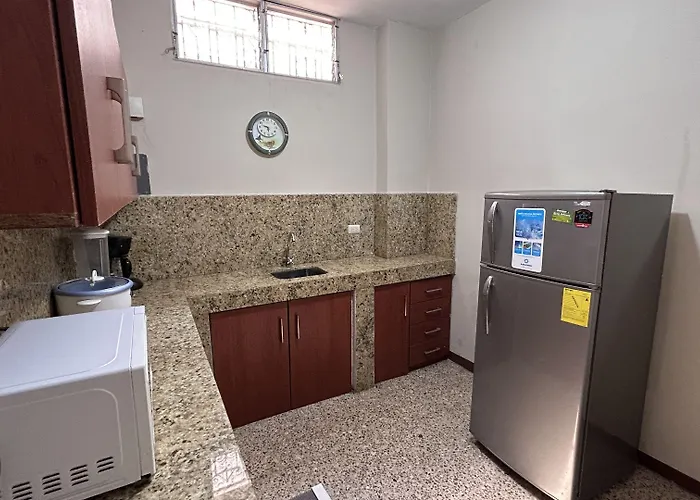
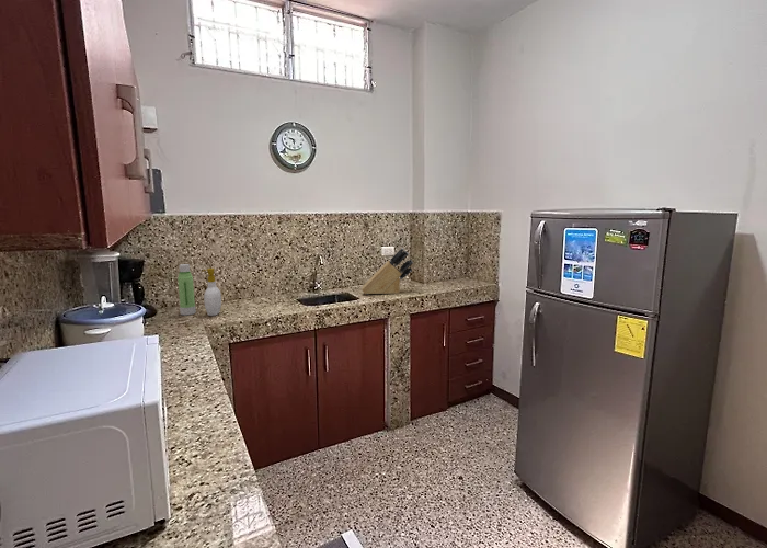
+ soap bottle [201,267,222,317]
+ water bottle [176,263,197,317]
+ knife block [360,247,414,295]
